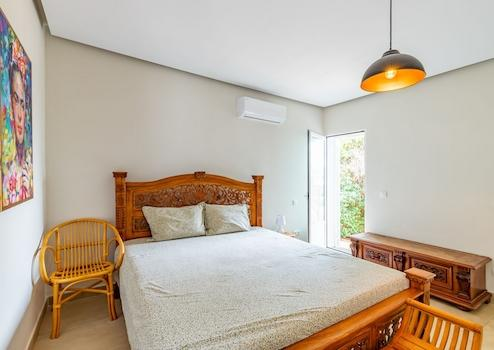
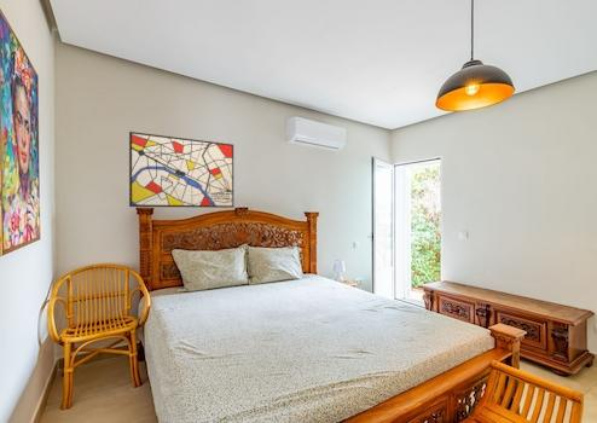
+ wall art [128,131,234,209]
